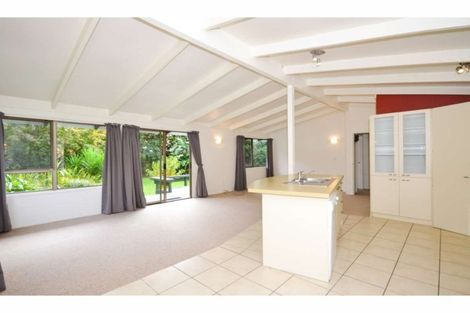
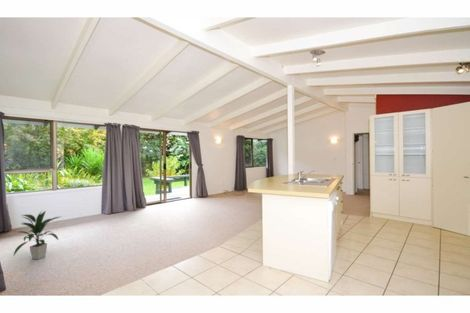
+ indoor plant [12,209,64,260]
